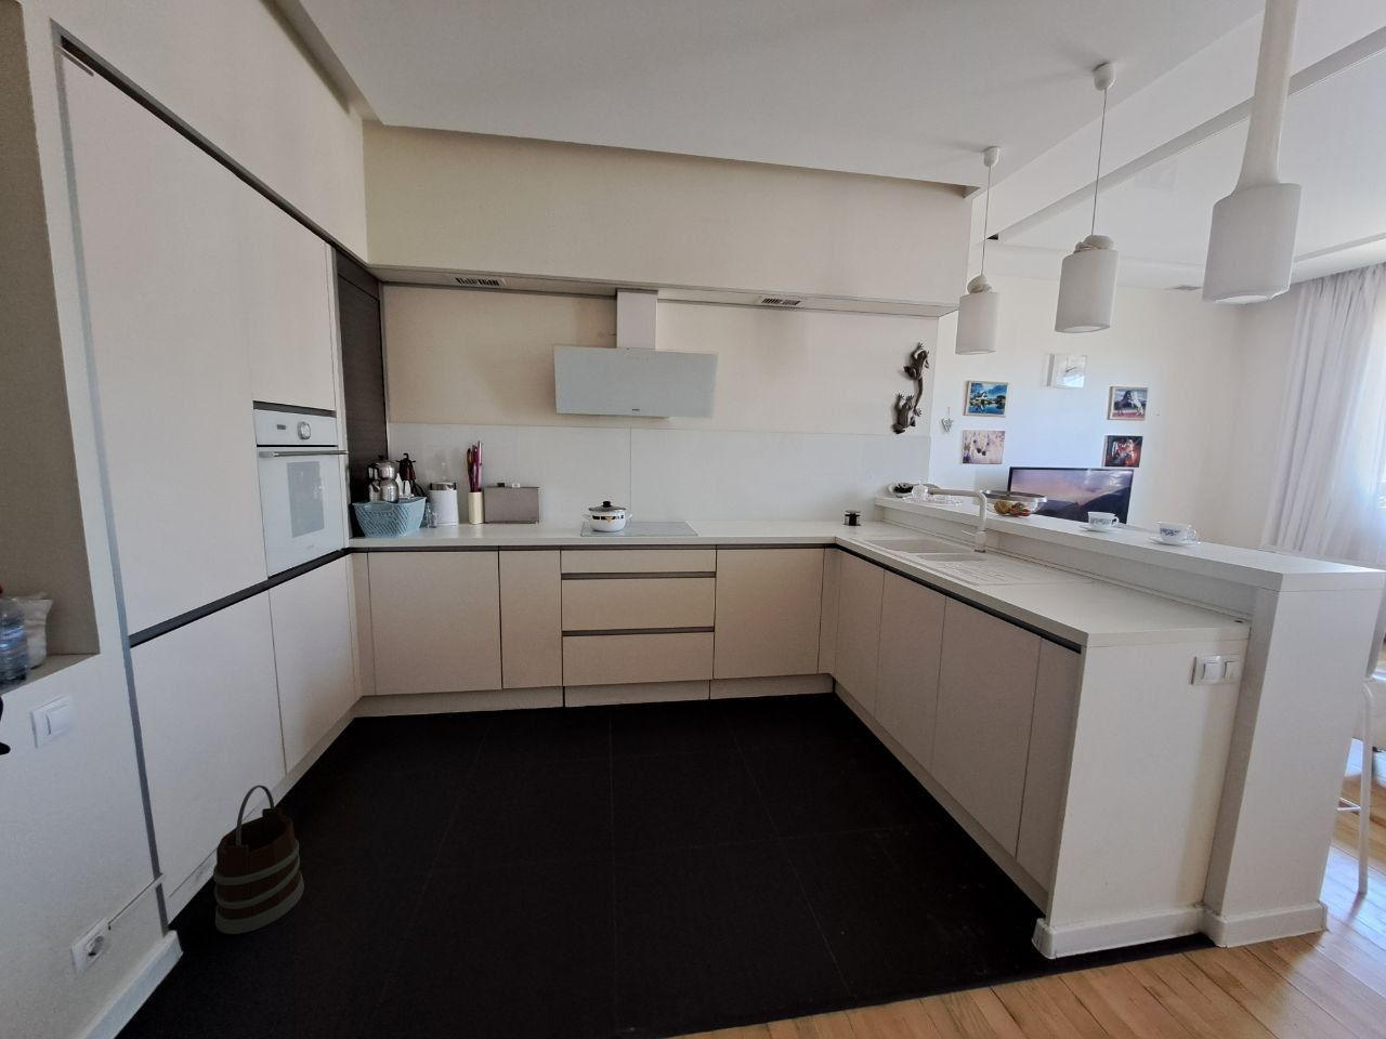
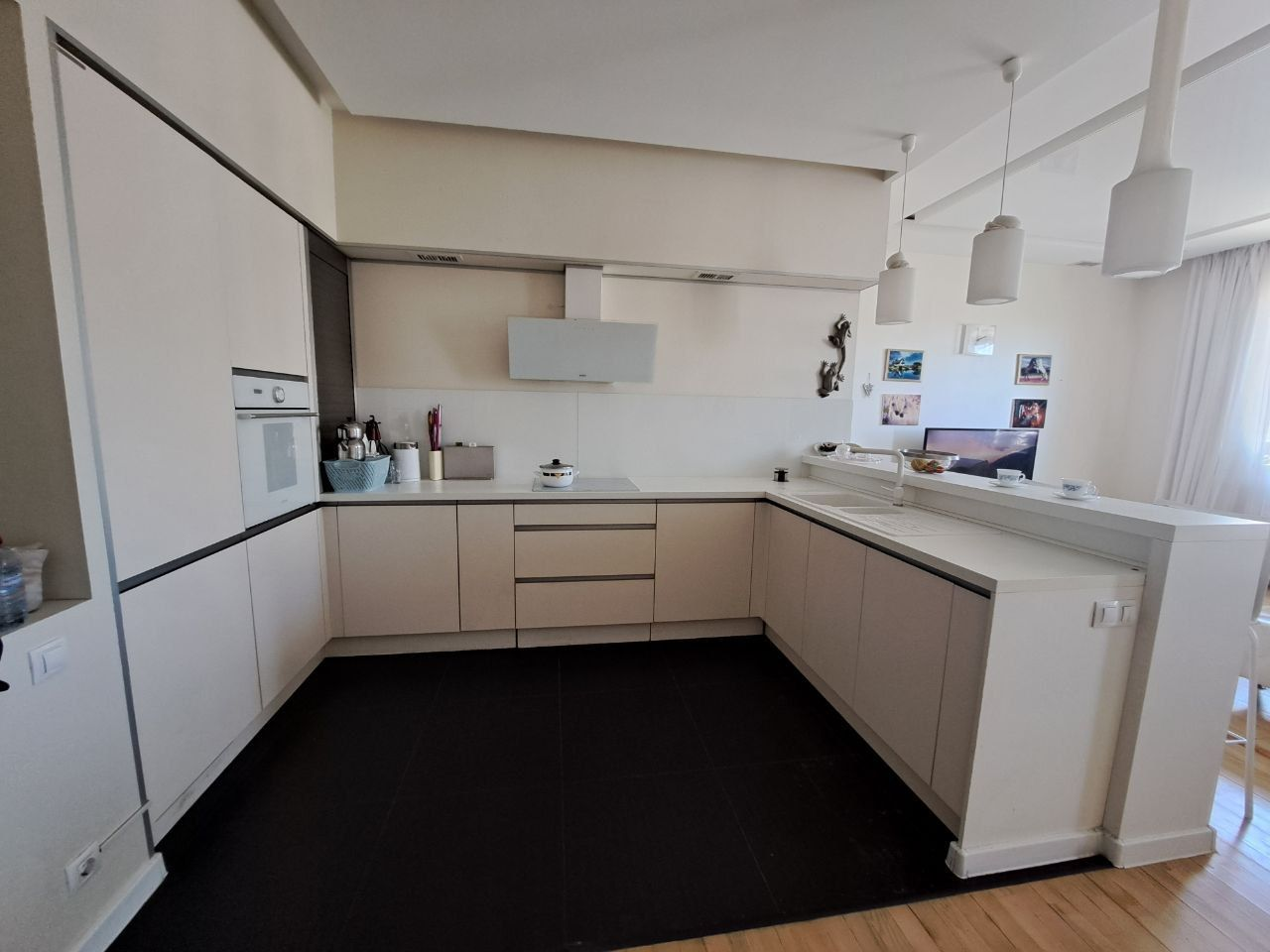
- wooden bucket [212,784,306,935]
